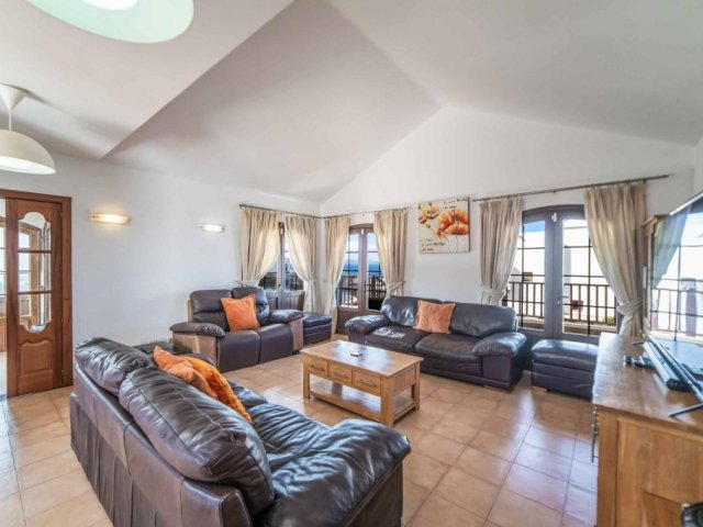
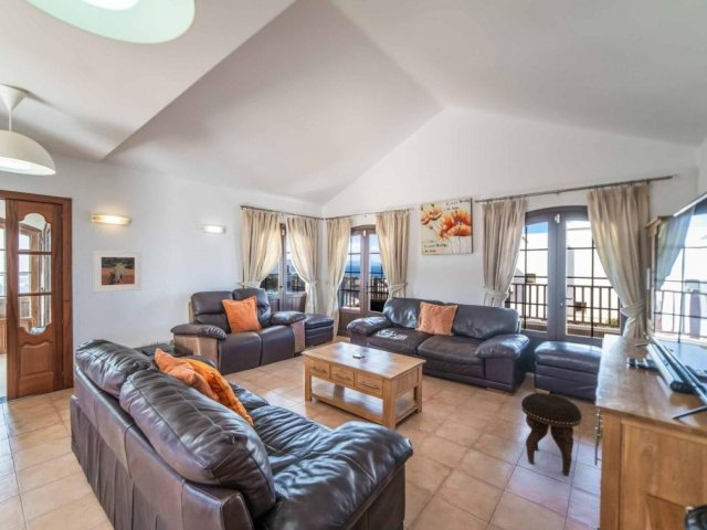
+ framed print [92,250,143,294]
+ footstool [520,392,583,477]
